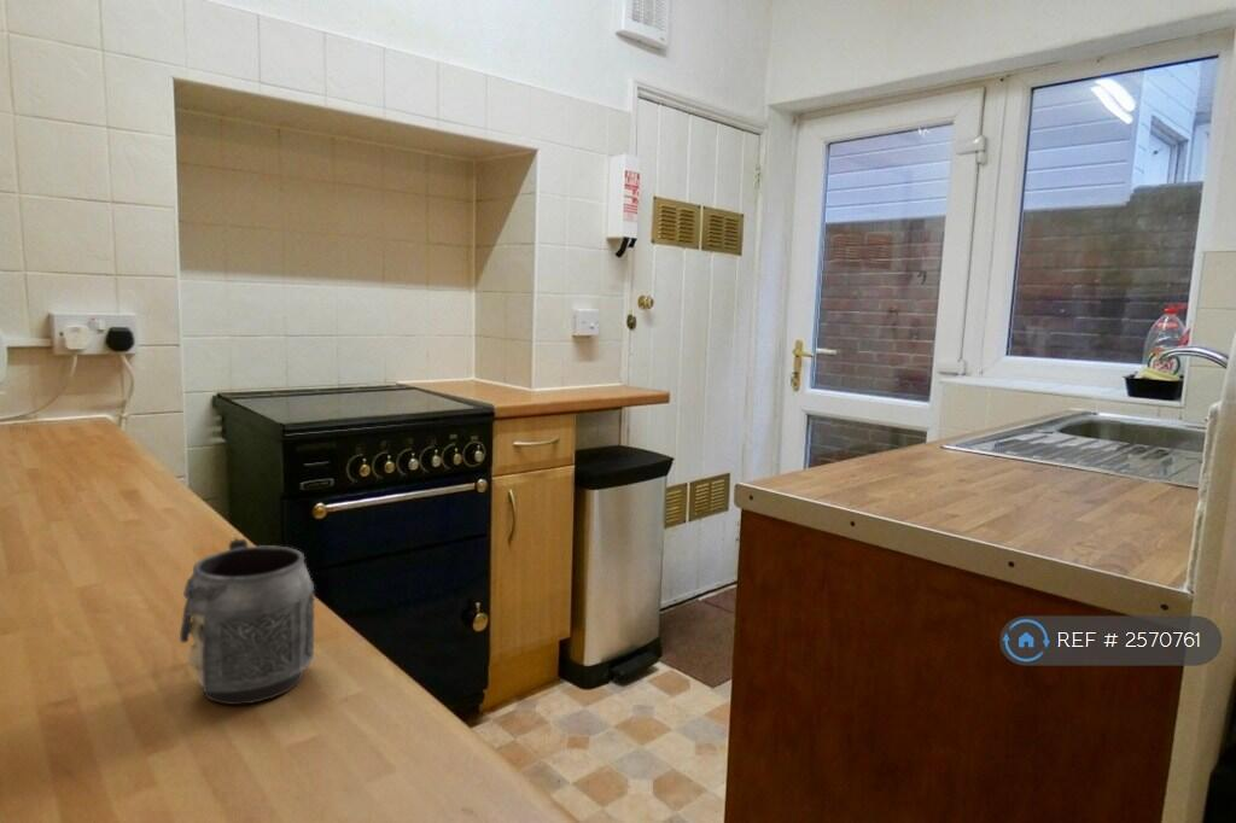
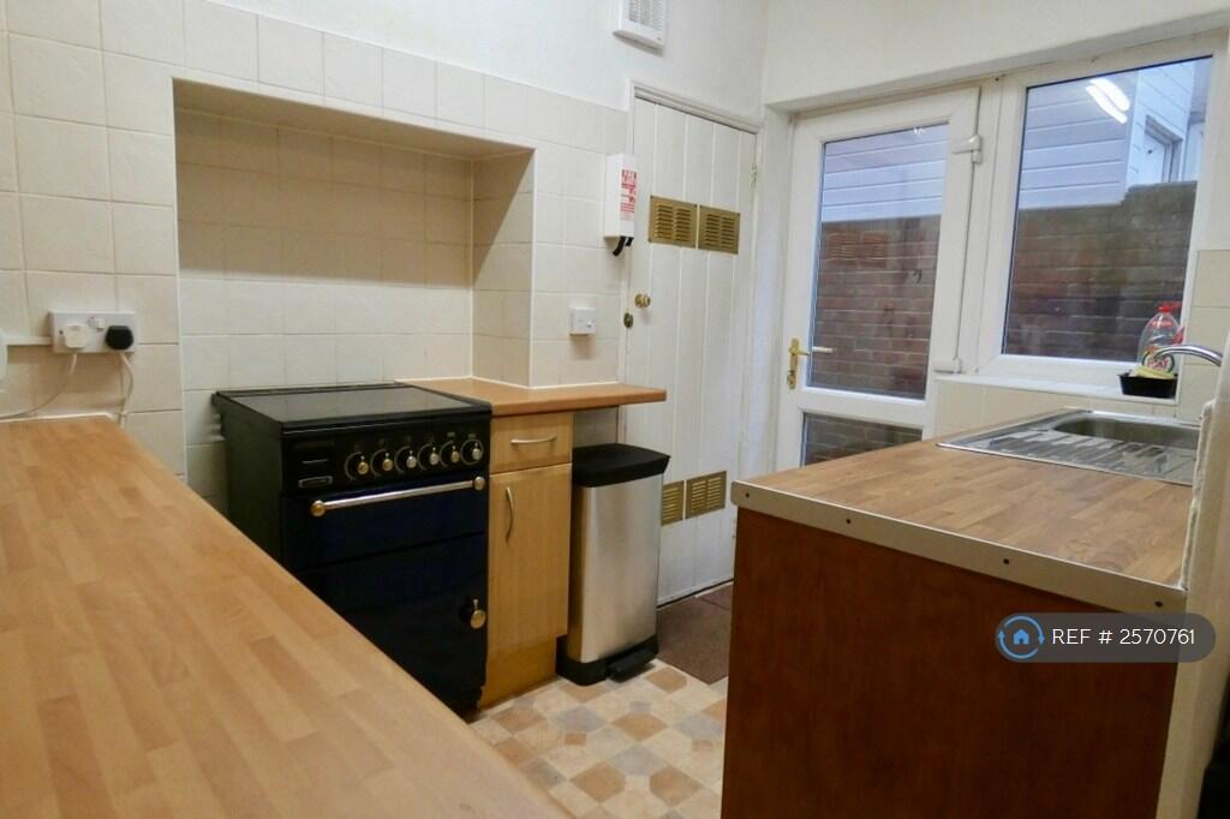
- mug [179,535,315,706]
